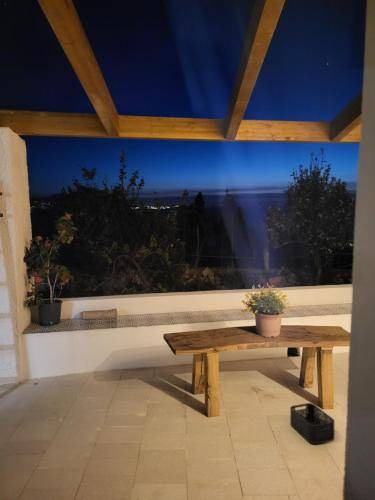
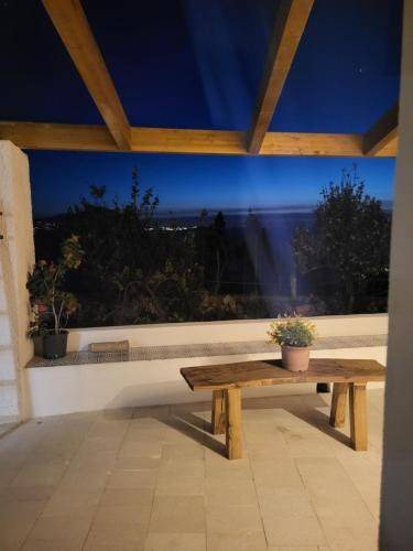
- storage bin [289,402,336,445]
